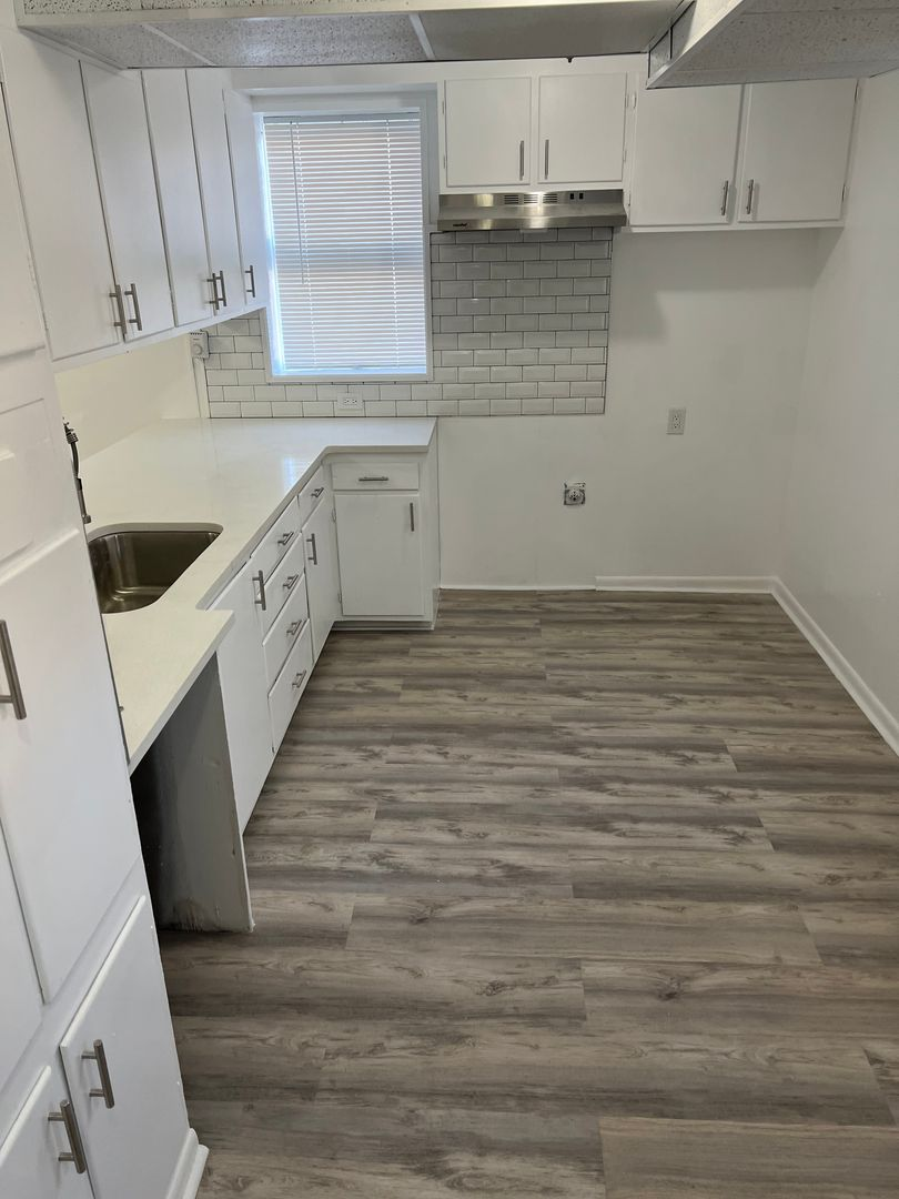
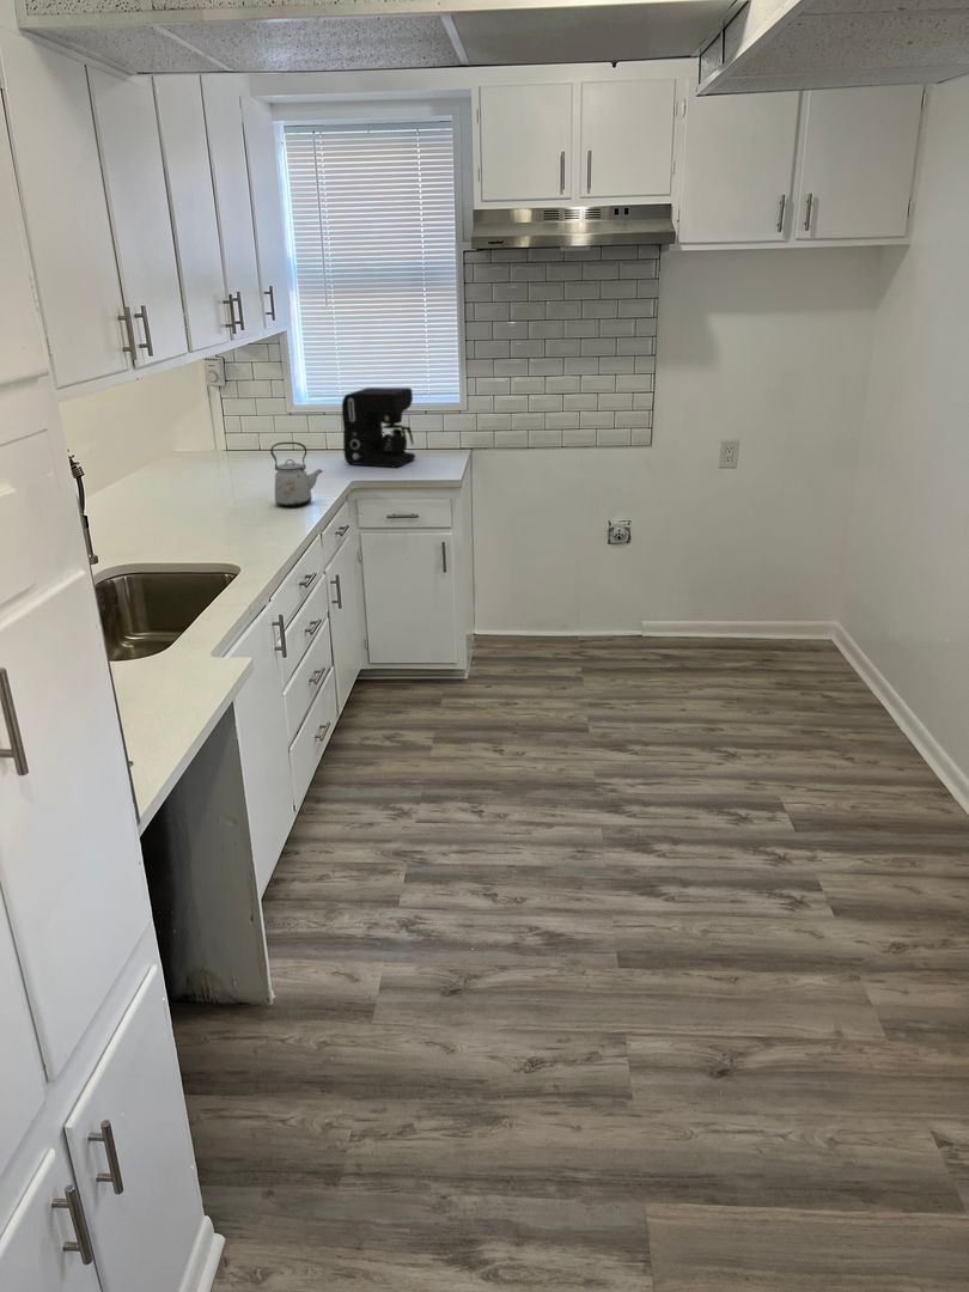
+ kettle [269,441,324,507]
+ coffee maker [341,386,416,469]
